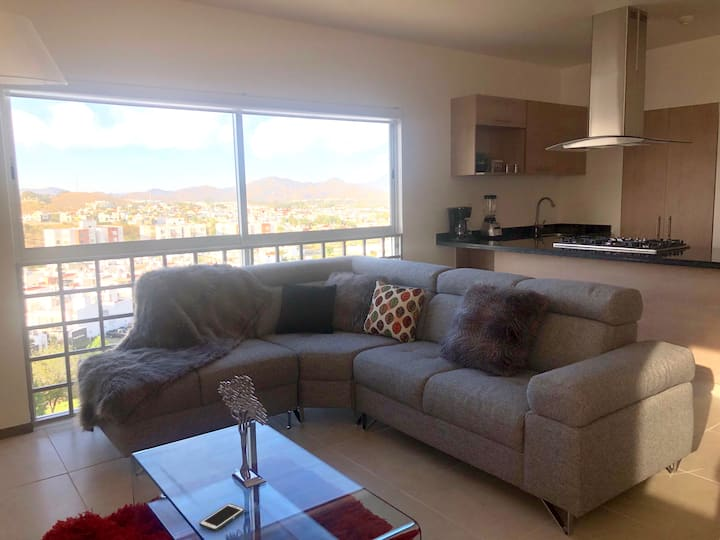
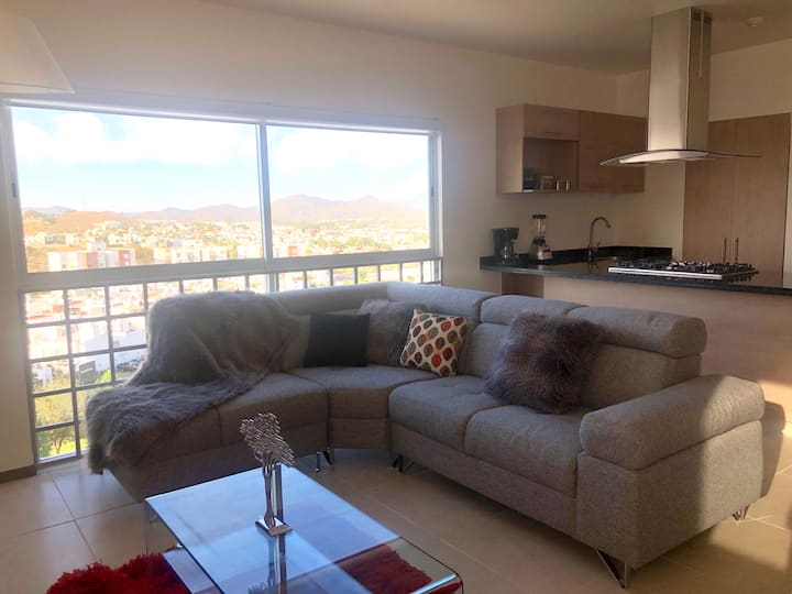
- cell phone [198,503,245,532]
